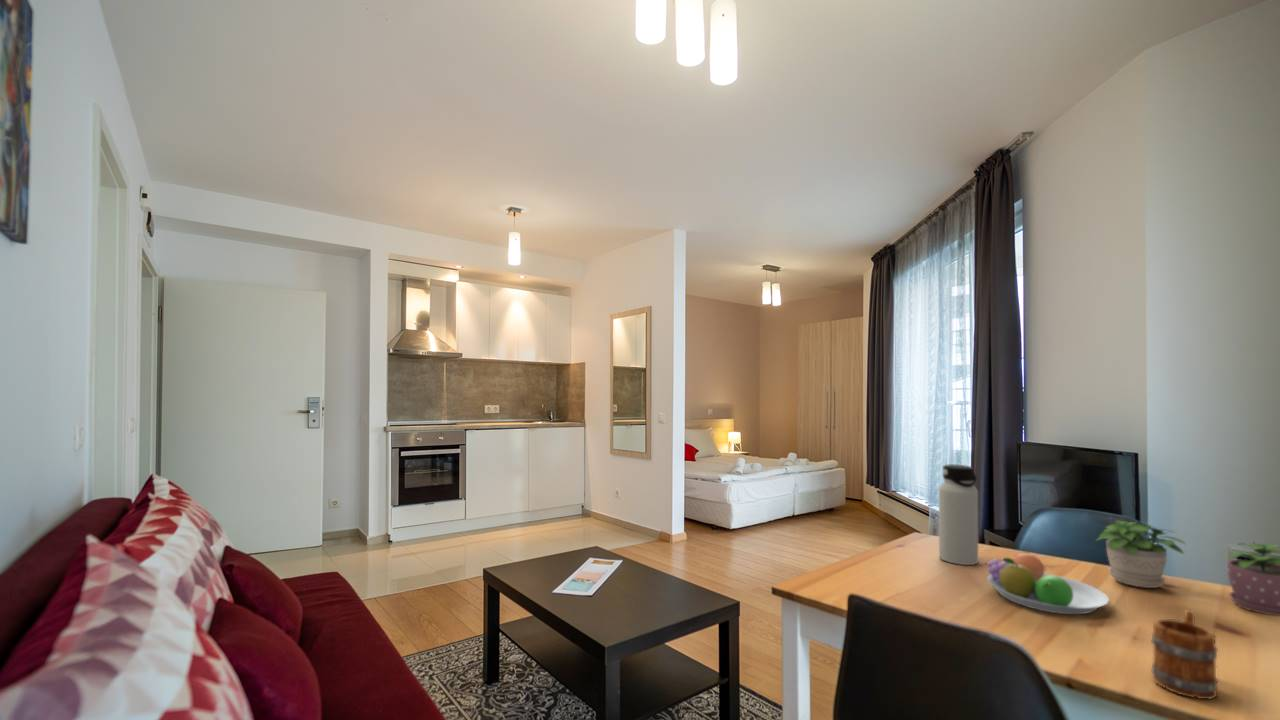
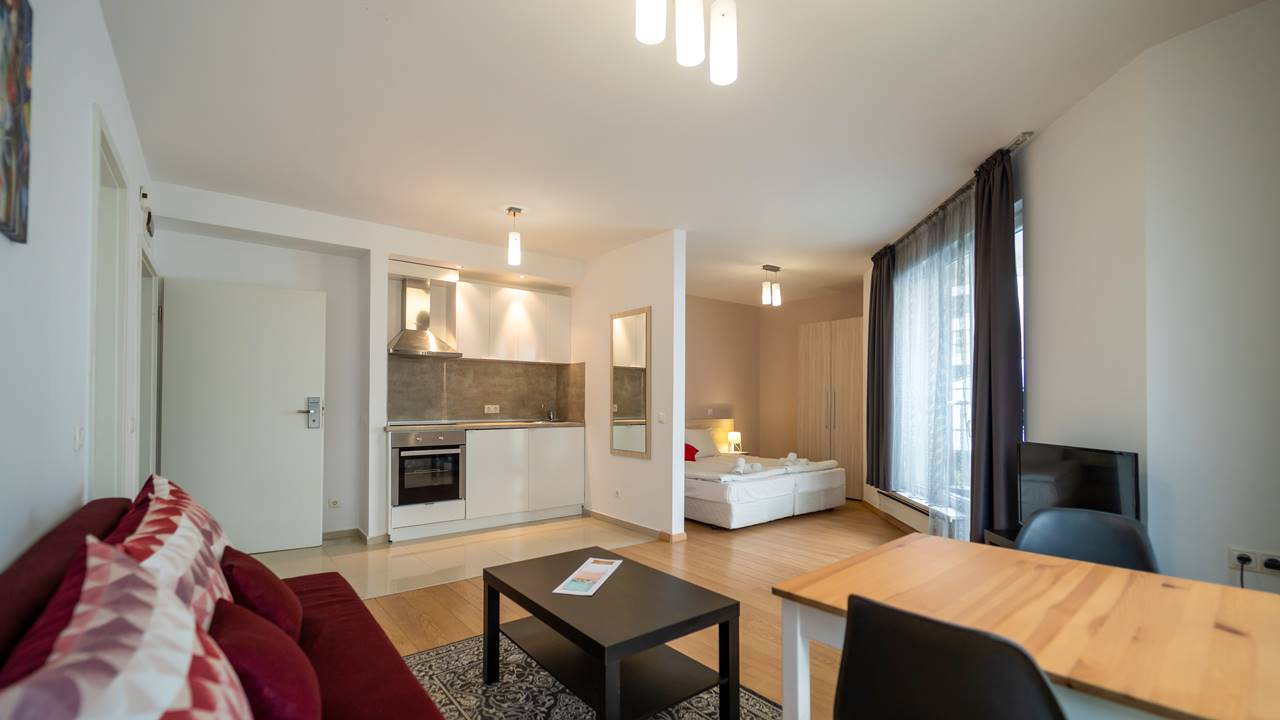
- mug [1150,609,1219,700]
- potted plant [1095,520,1280,617]
- fruit bowl [985,551,1110,615]
- water bottle [938,463,979,566]
